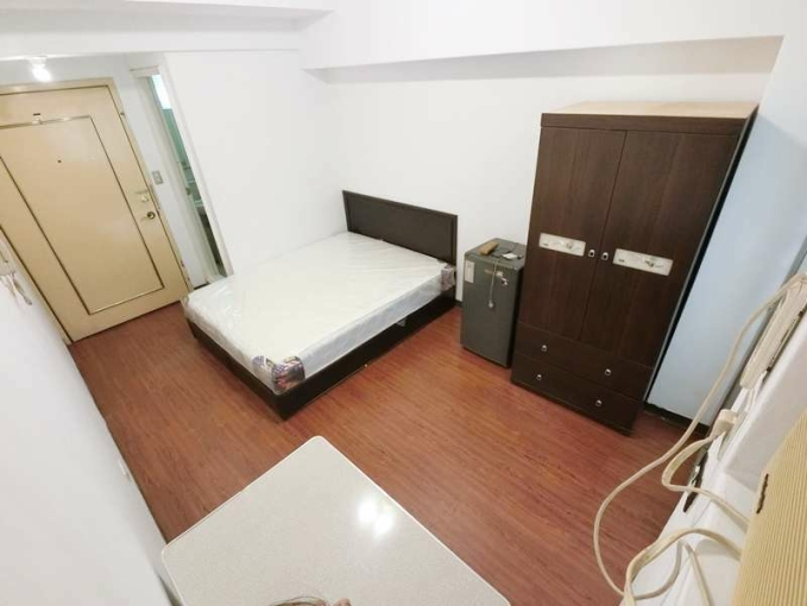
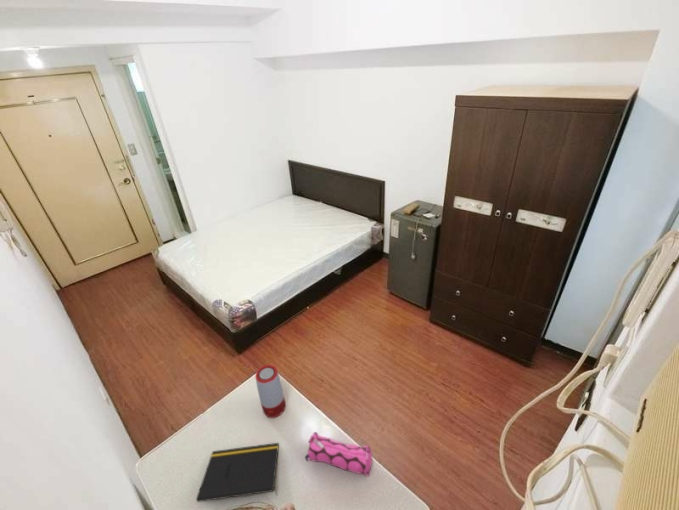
+ speaker [254,364,286,419]
+ notepad [195,442,280,503]
+ pencil case [304,431,373,477]
